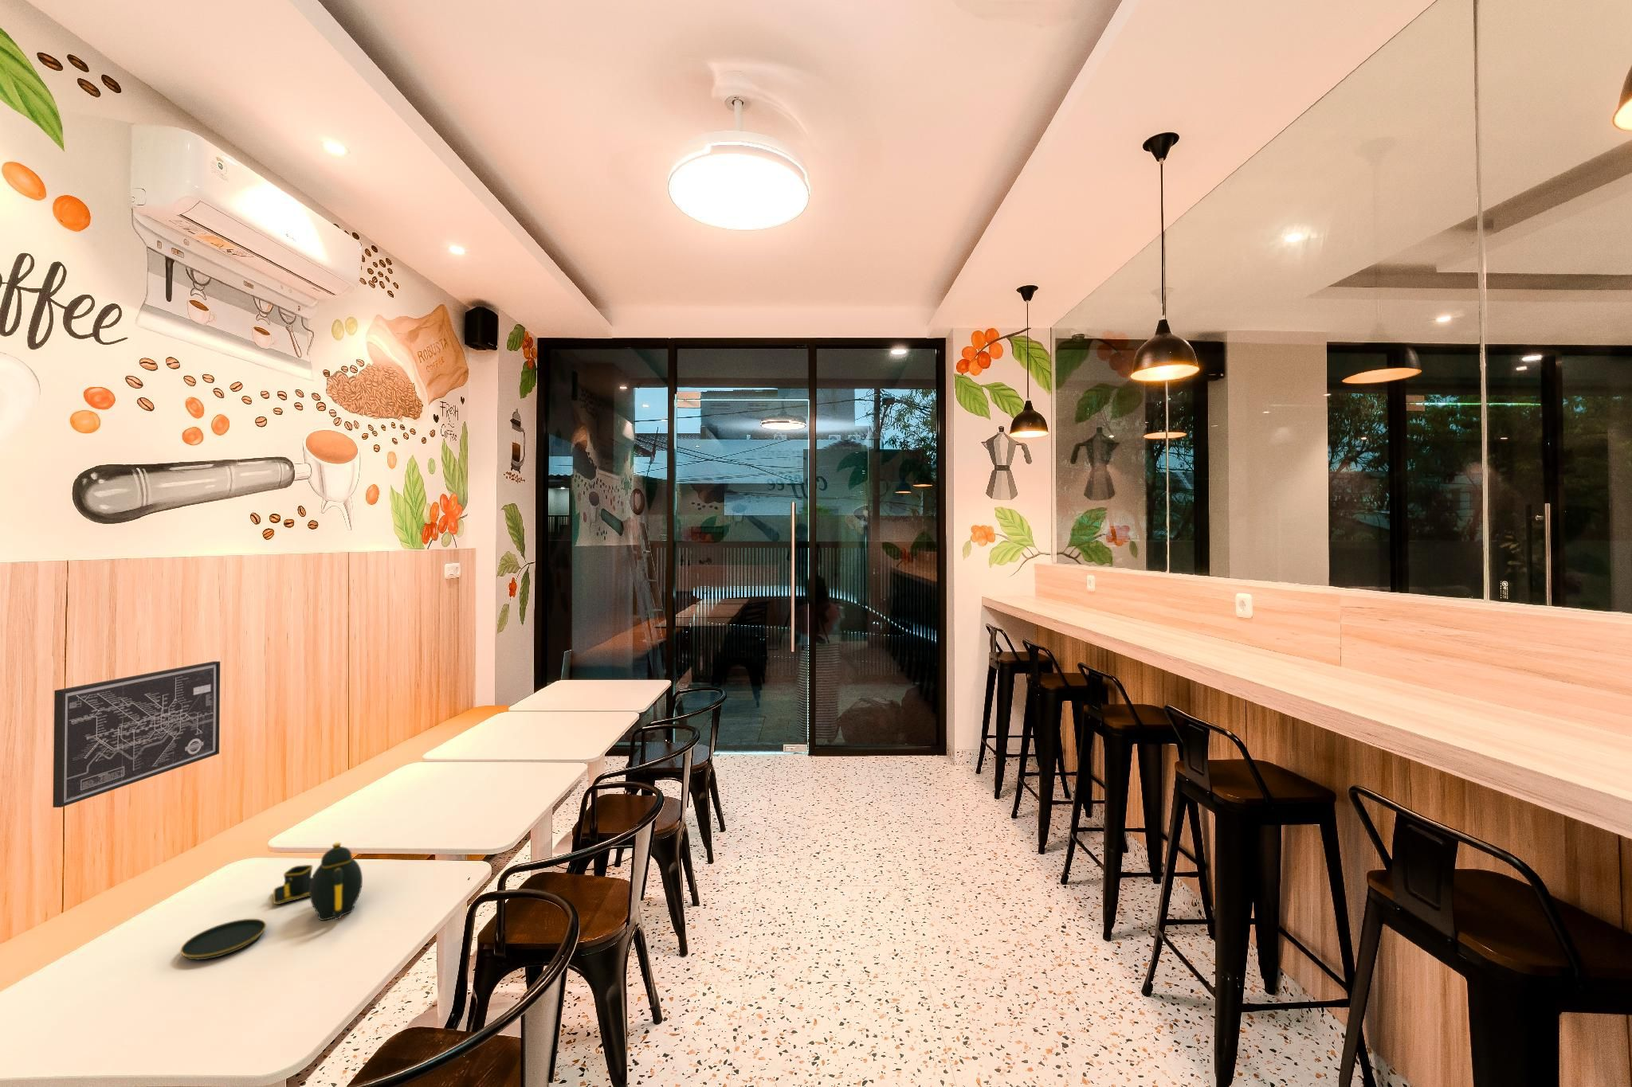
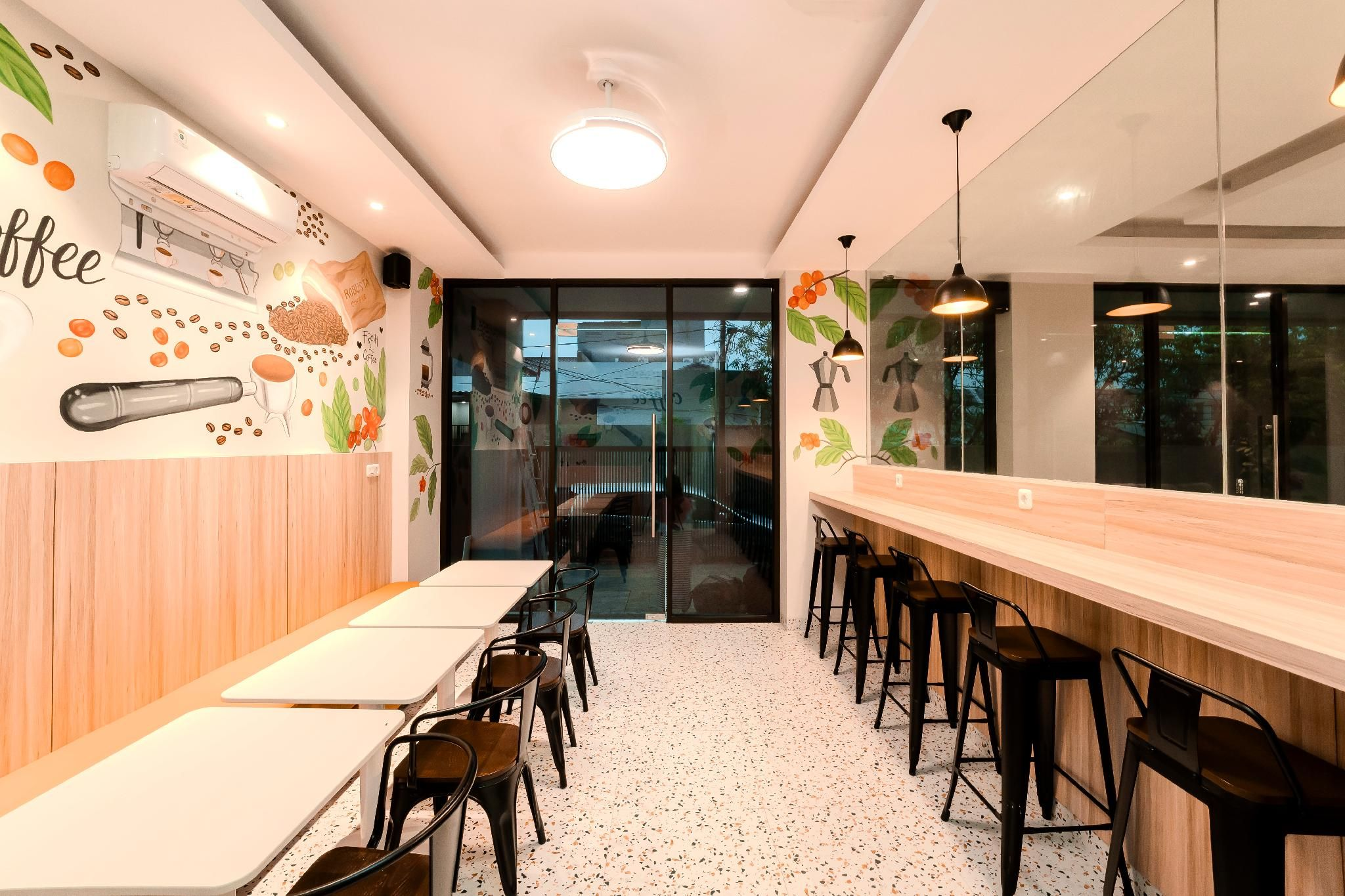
- teapot [180,842,363,961]
- wall art [52,661,221,808]
